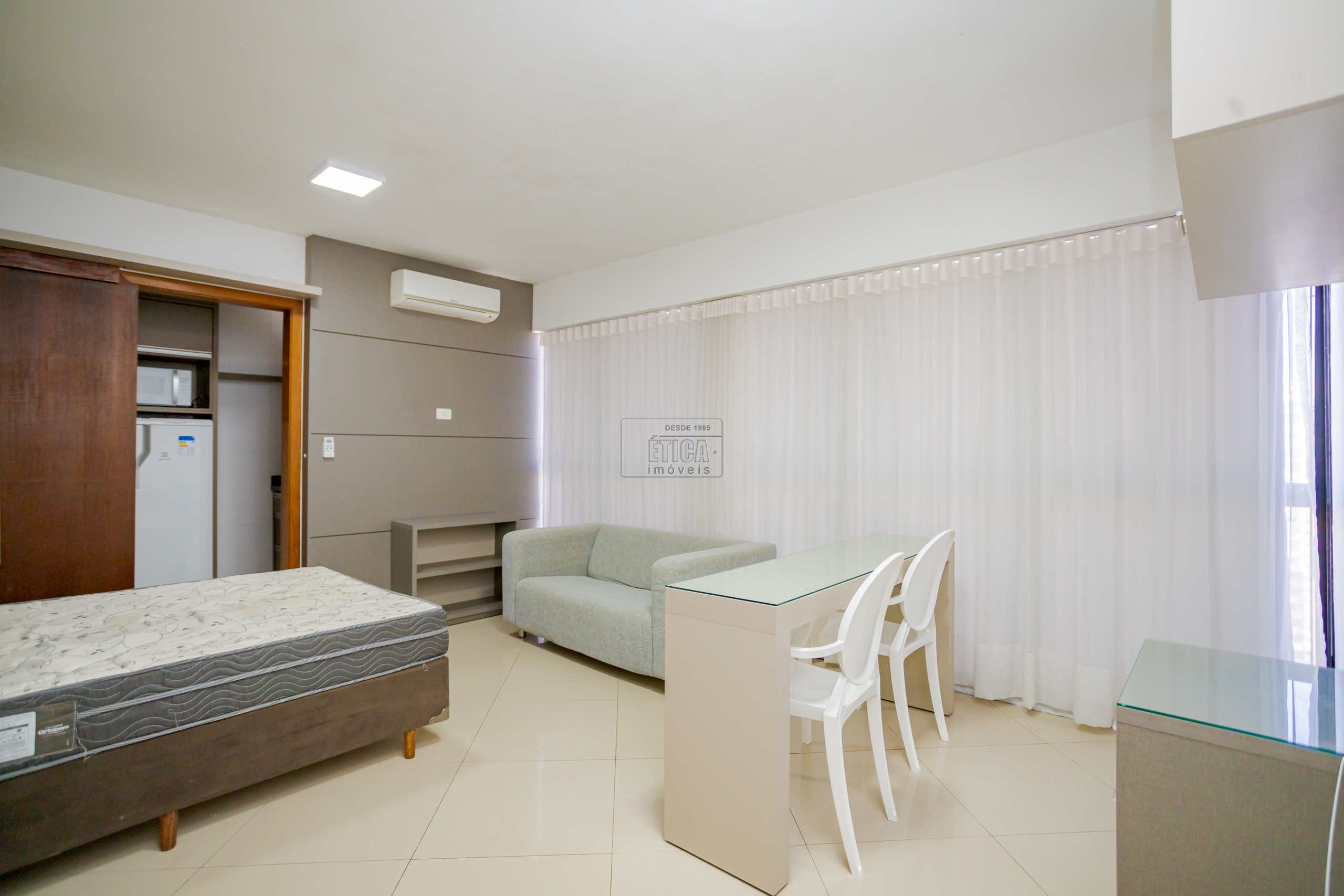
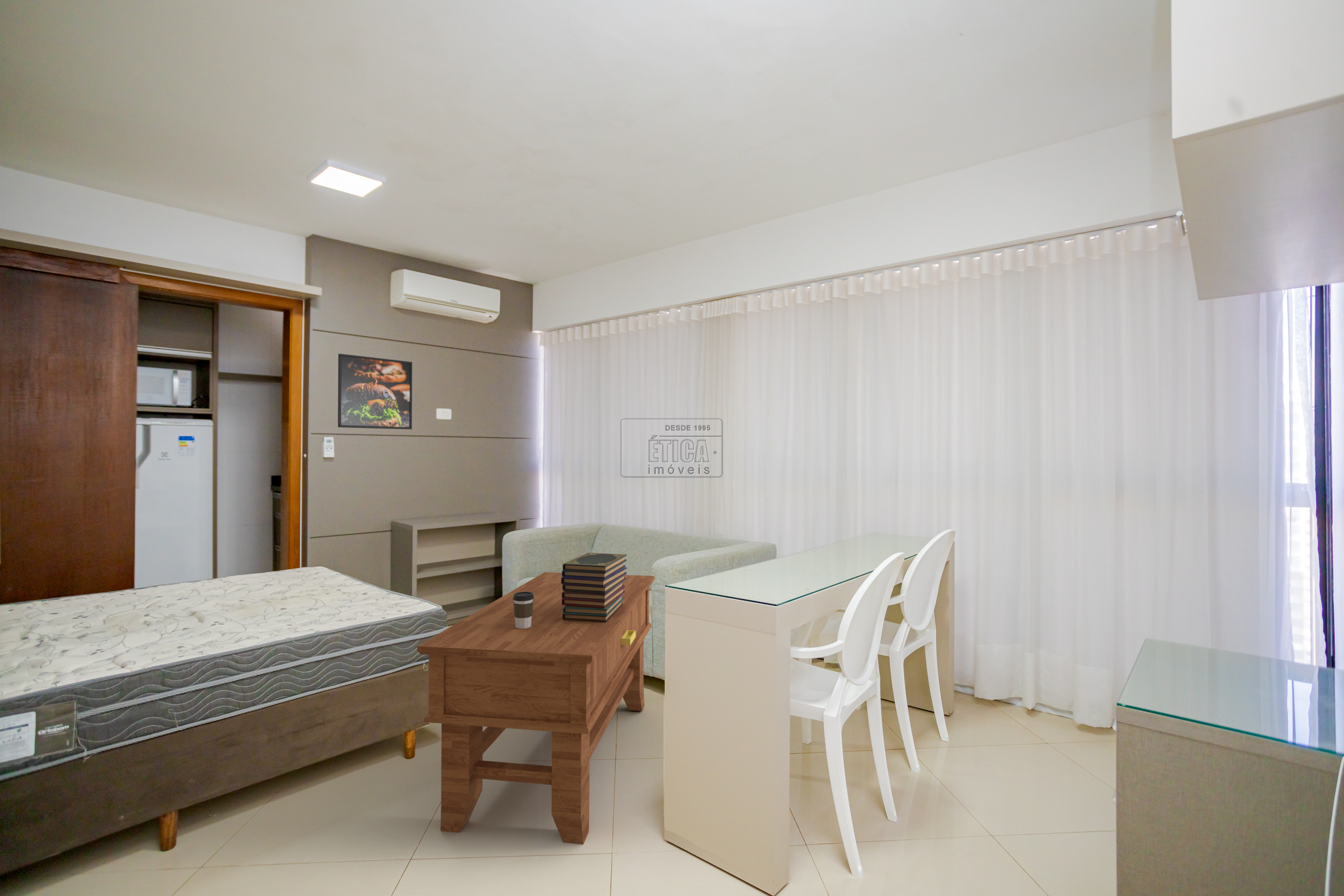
+ side table [417,572,655,845]
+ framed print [338,353,413,430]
+ book stack [561,552,627,623]
+ coffee cup [513,592,534,629]
